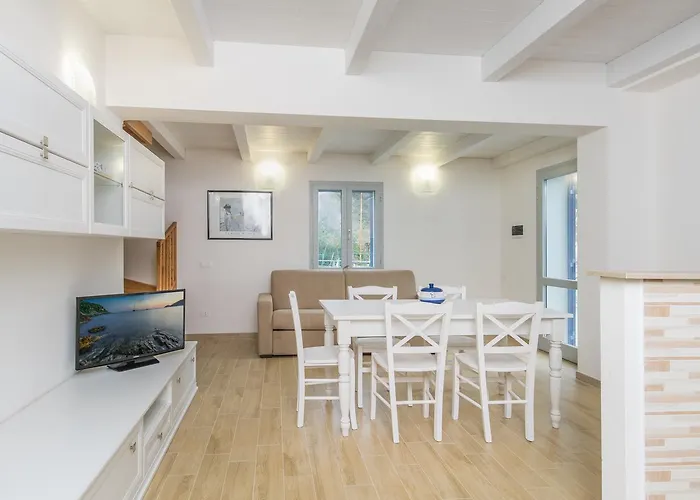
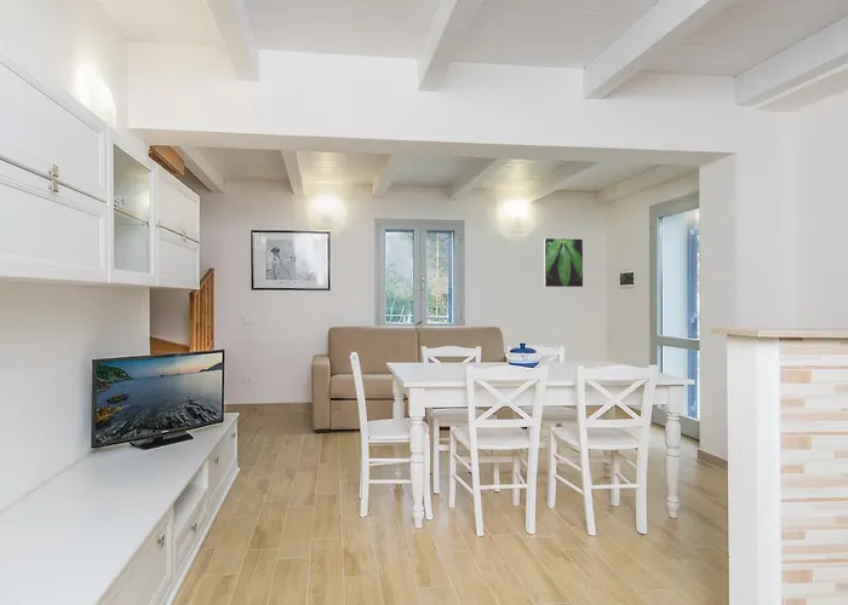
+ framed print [543,237,584,288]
